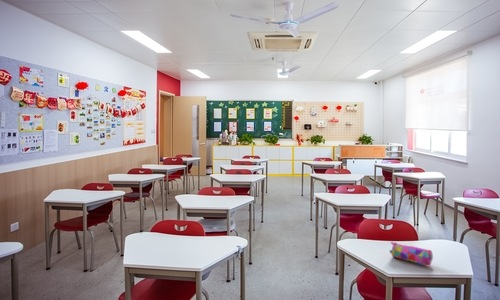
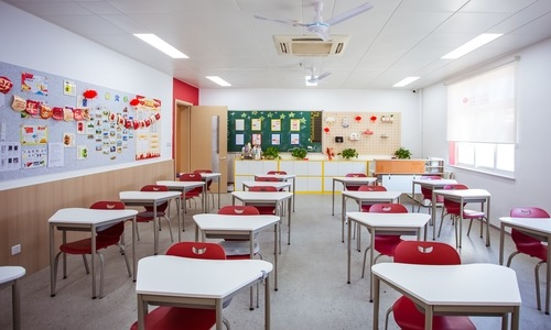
- pencil case [389,240,434,267]
